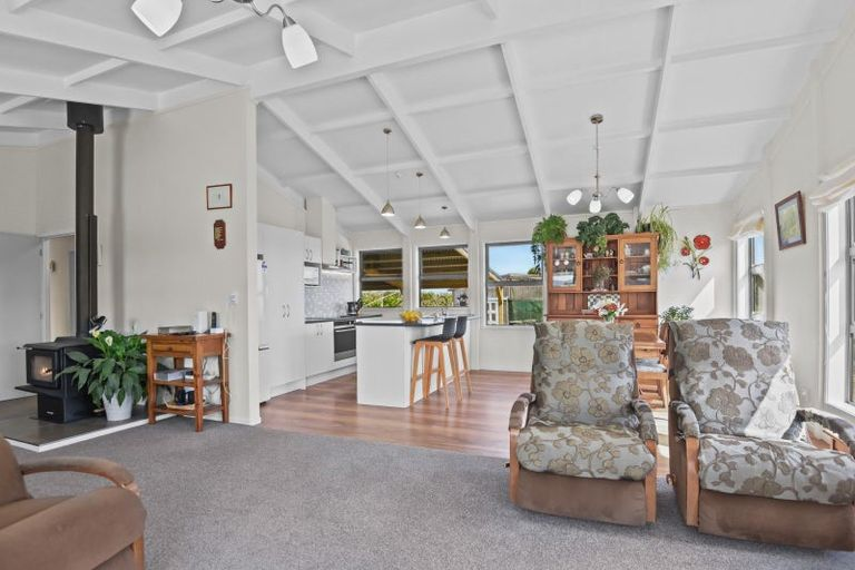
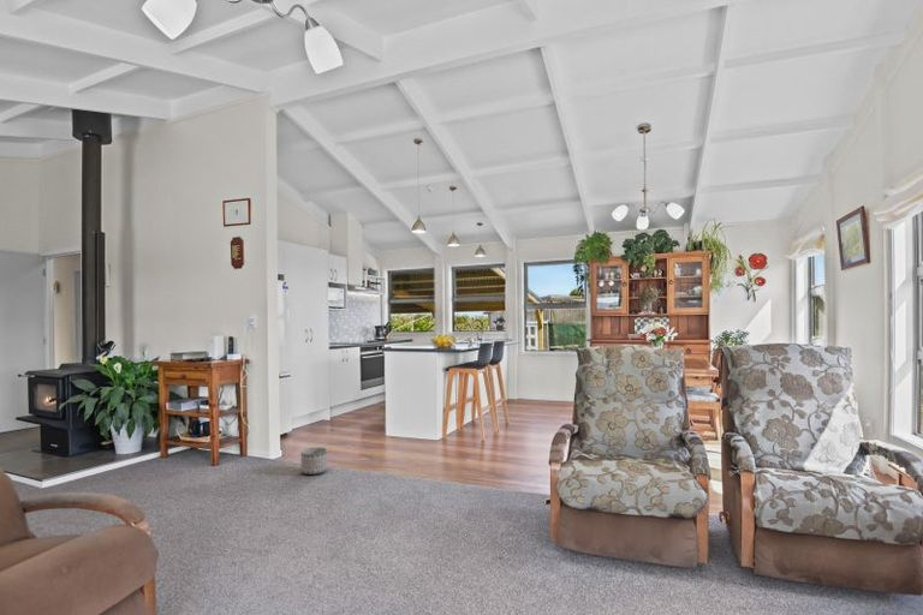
+ planter [300,446,328,476]
